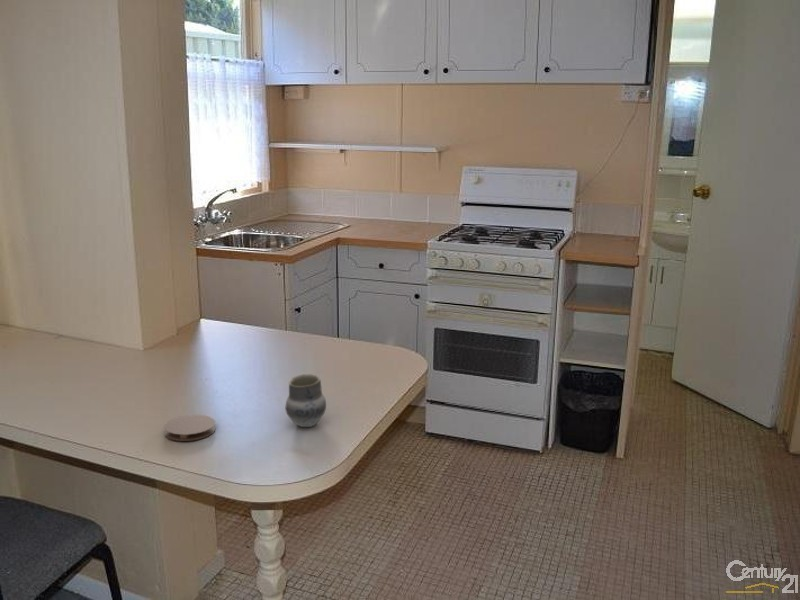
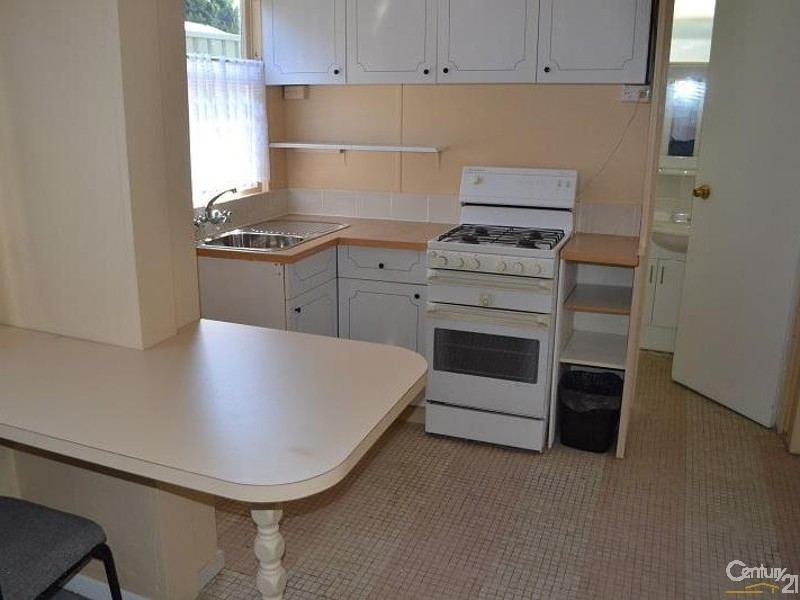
- coaster [163,414,217,442]
- cup [284,373,327,428]
